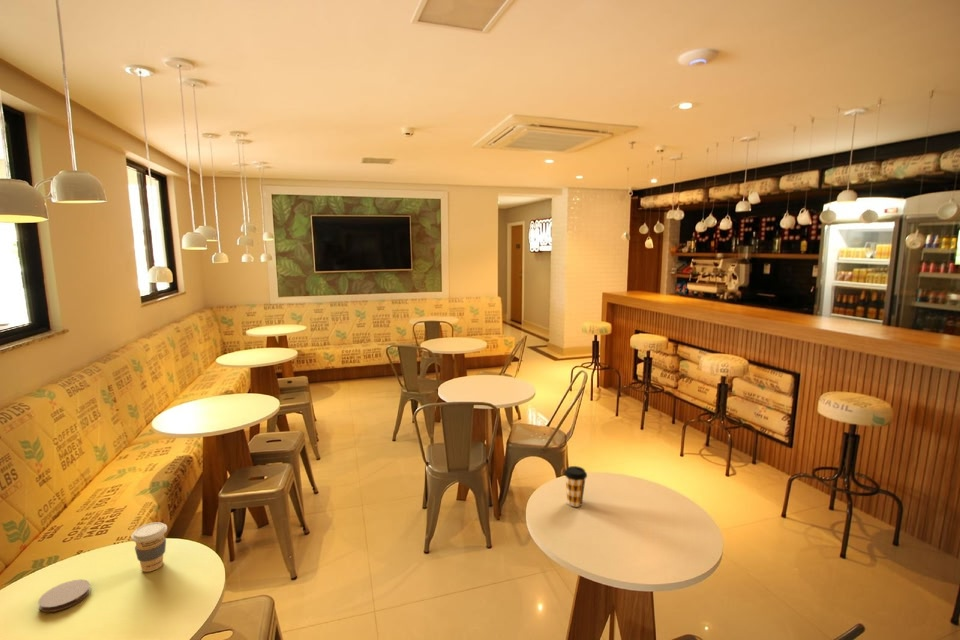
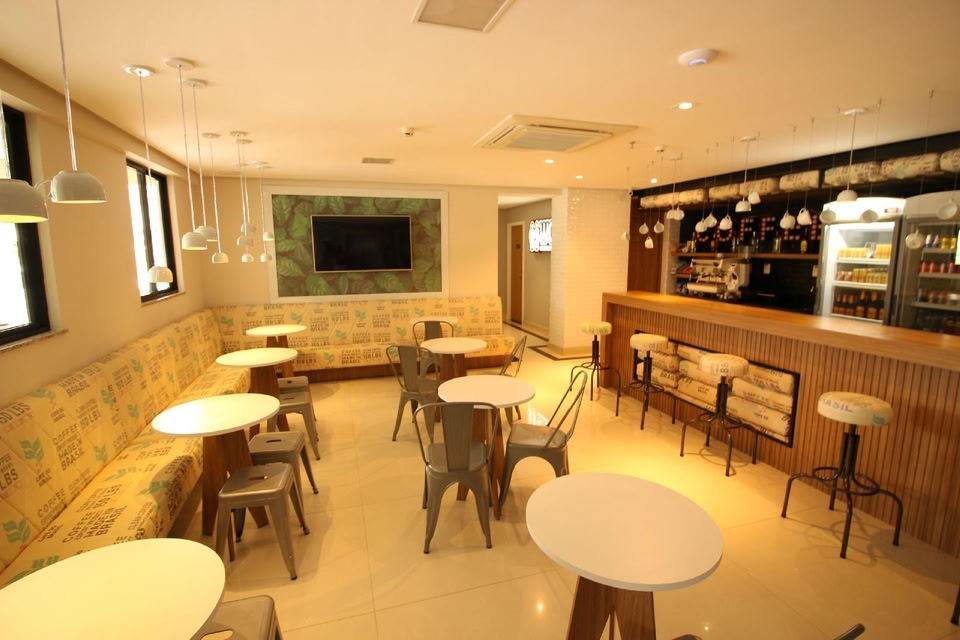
- coaster [37,579,91,613]
- coffee cup [563,465,588,508]
- coffee cup [130,521,168,573]
